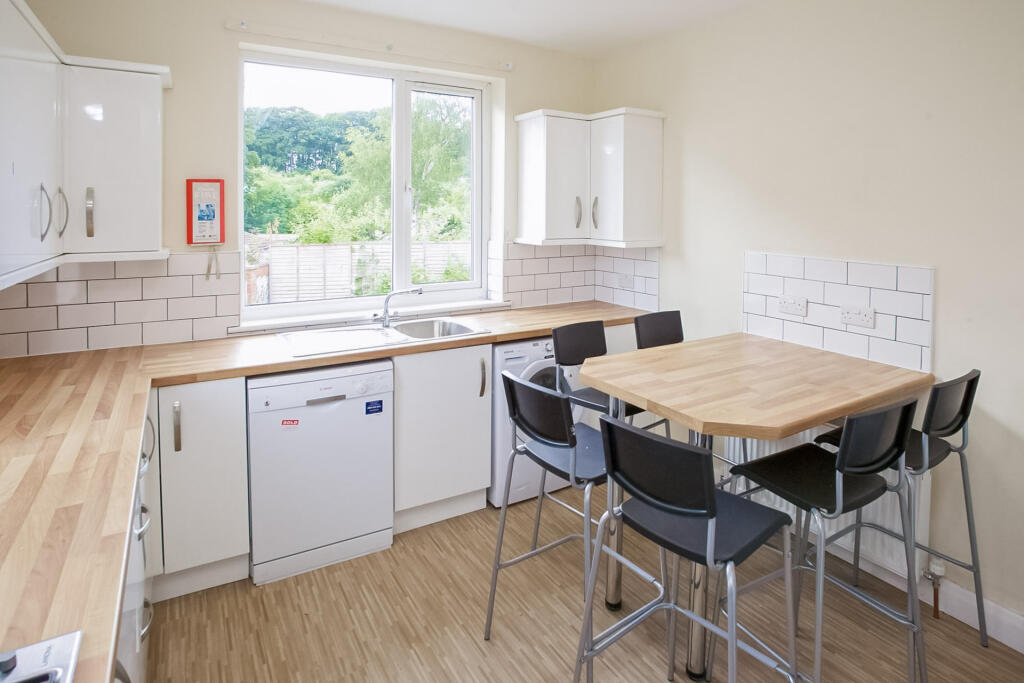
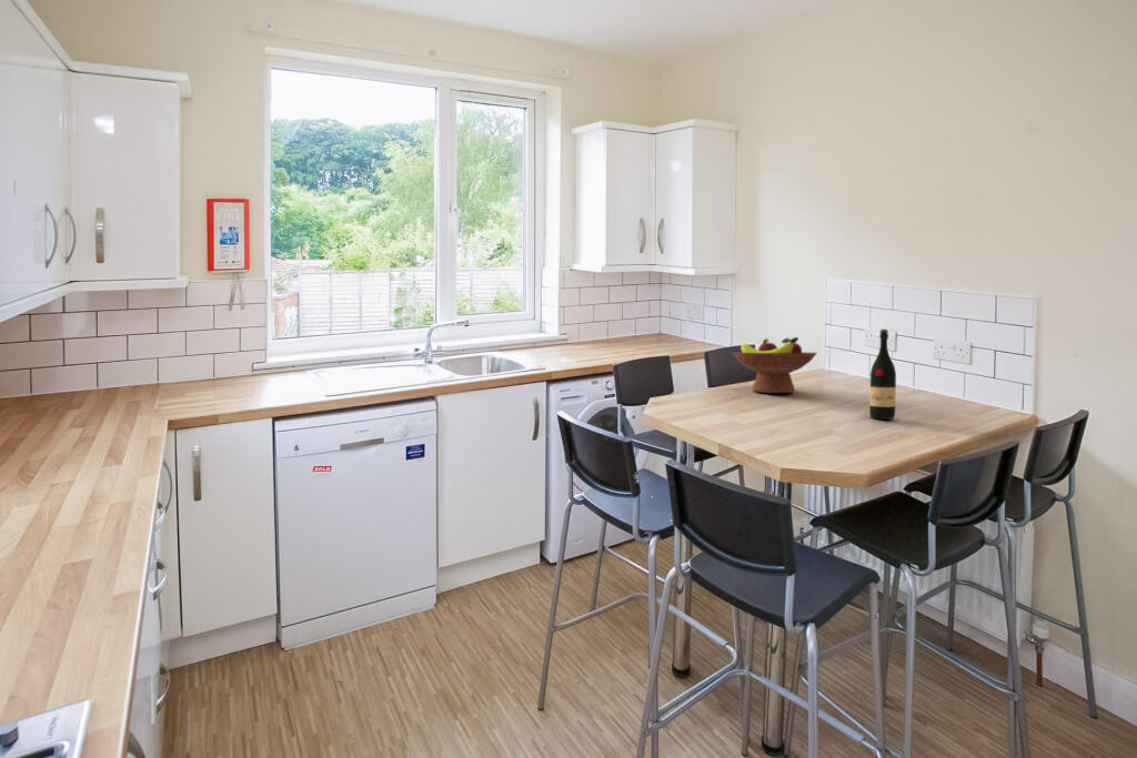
+ wine bottle [868,329,897,421]
+ fruit bowl [731,335,818,394]
